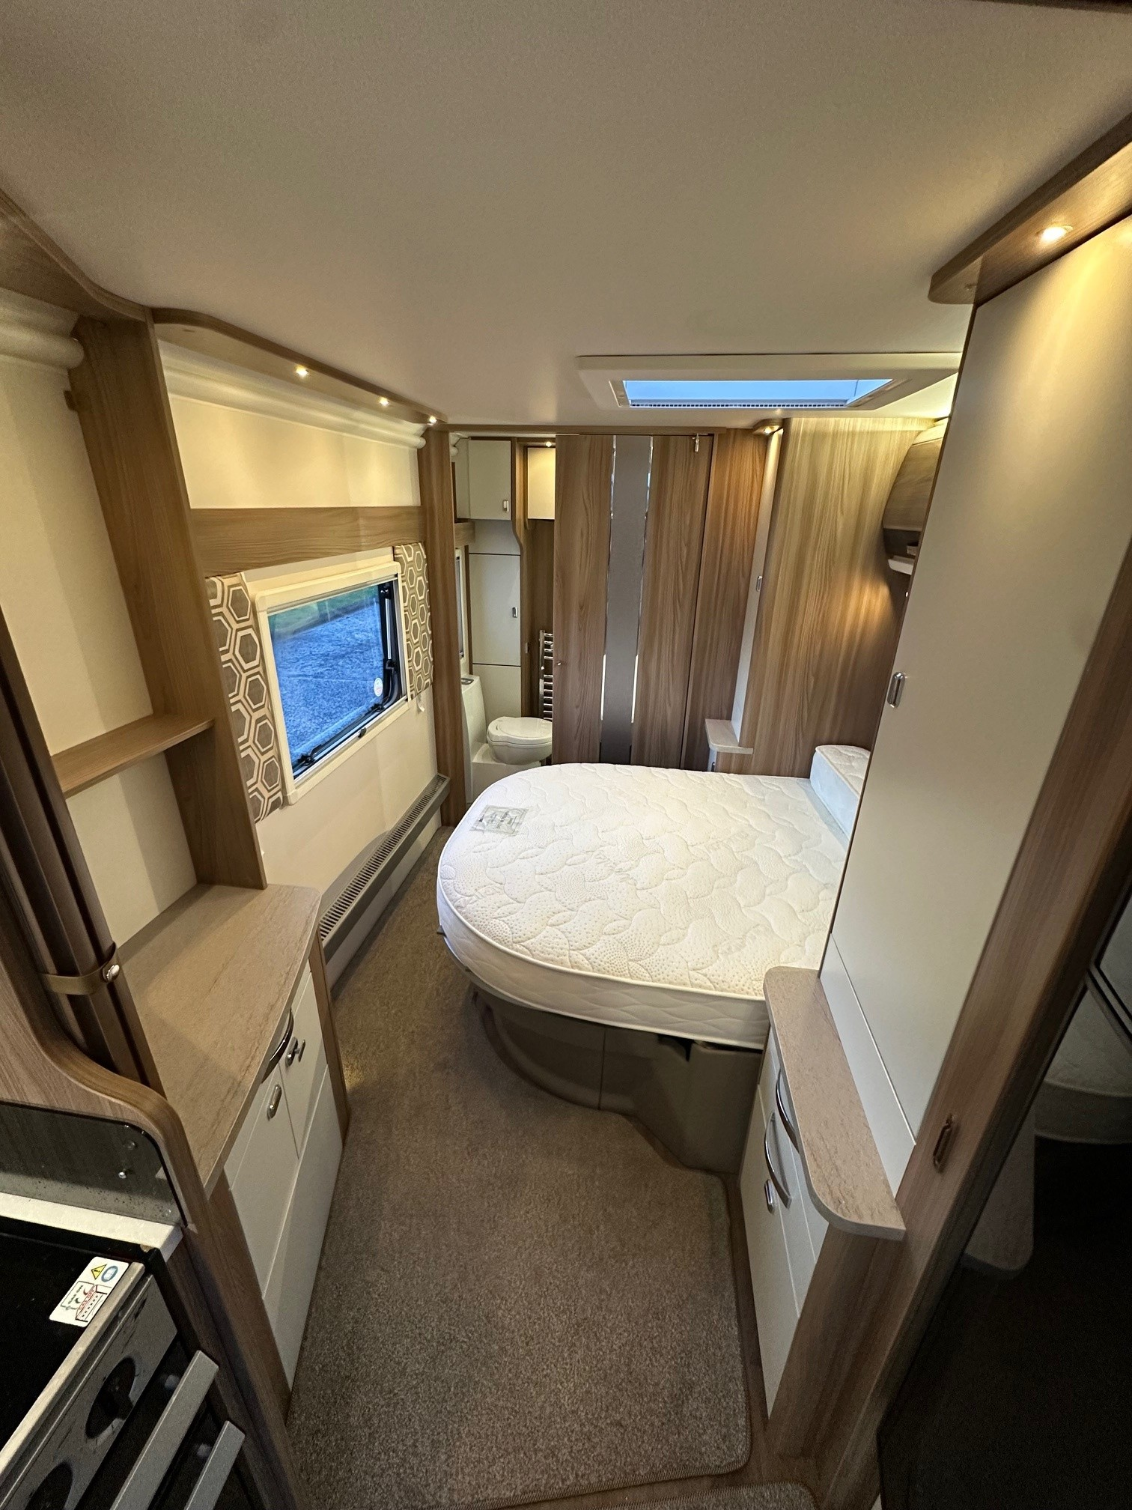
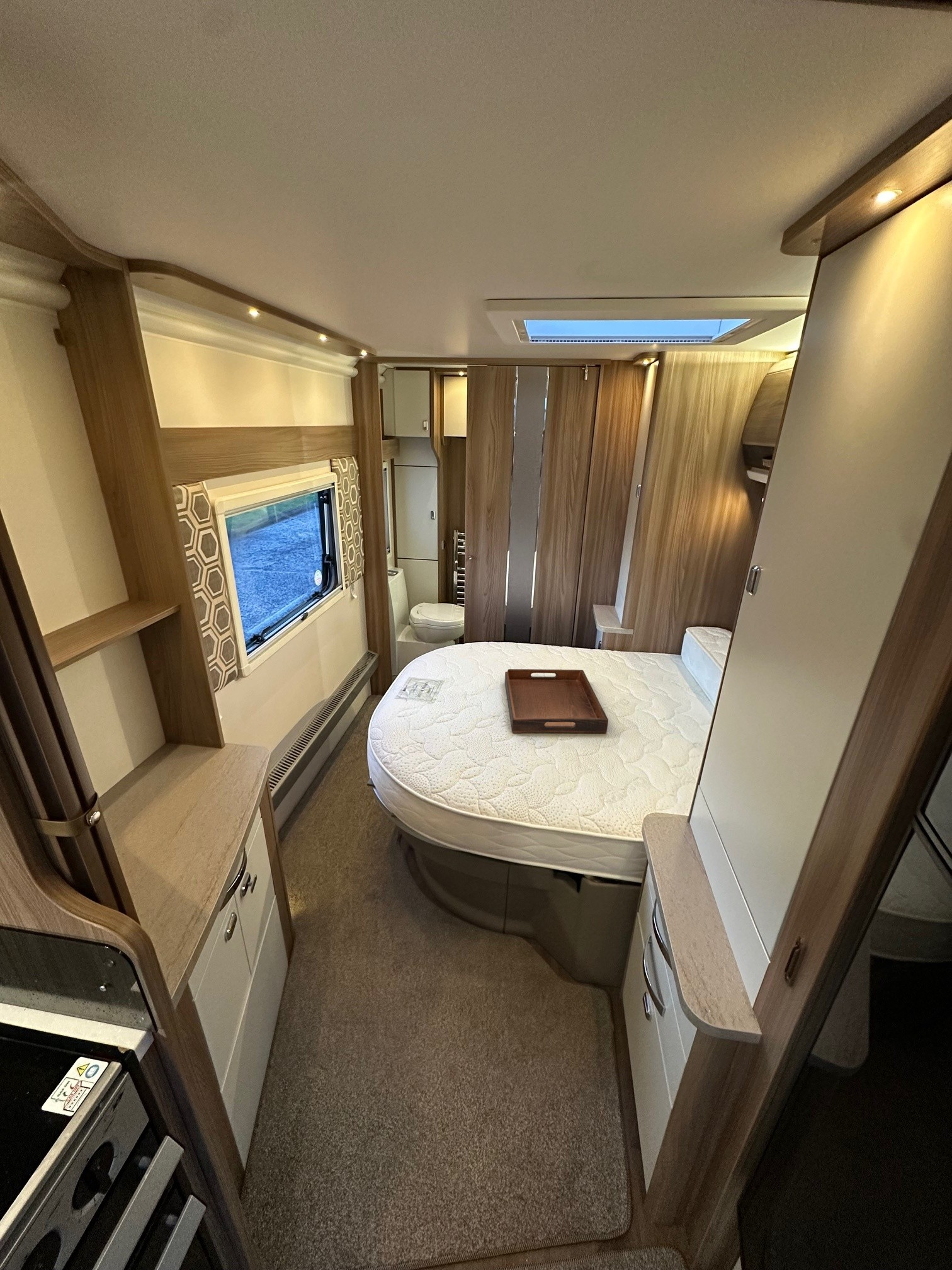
+ serving tray [504,668,609,734]
